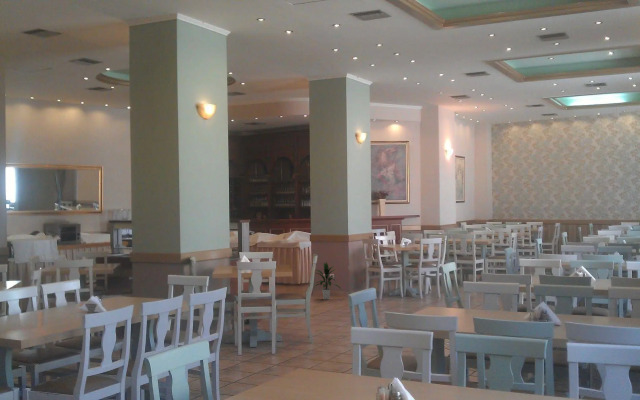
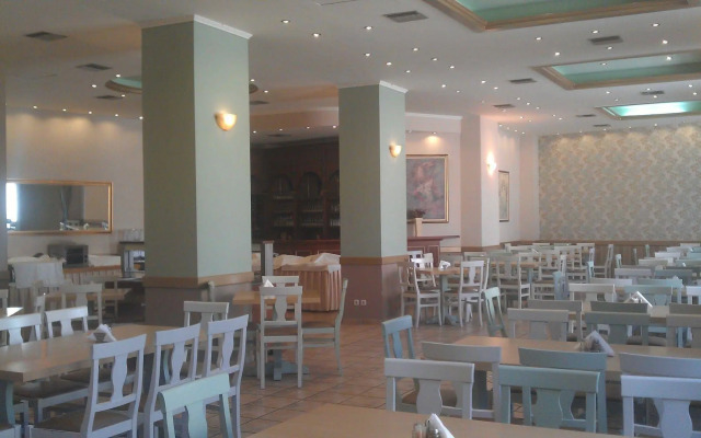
- indoor plant [314,261,342,300]
